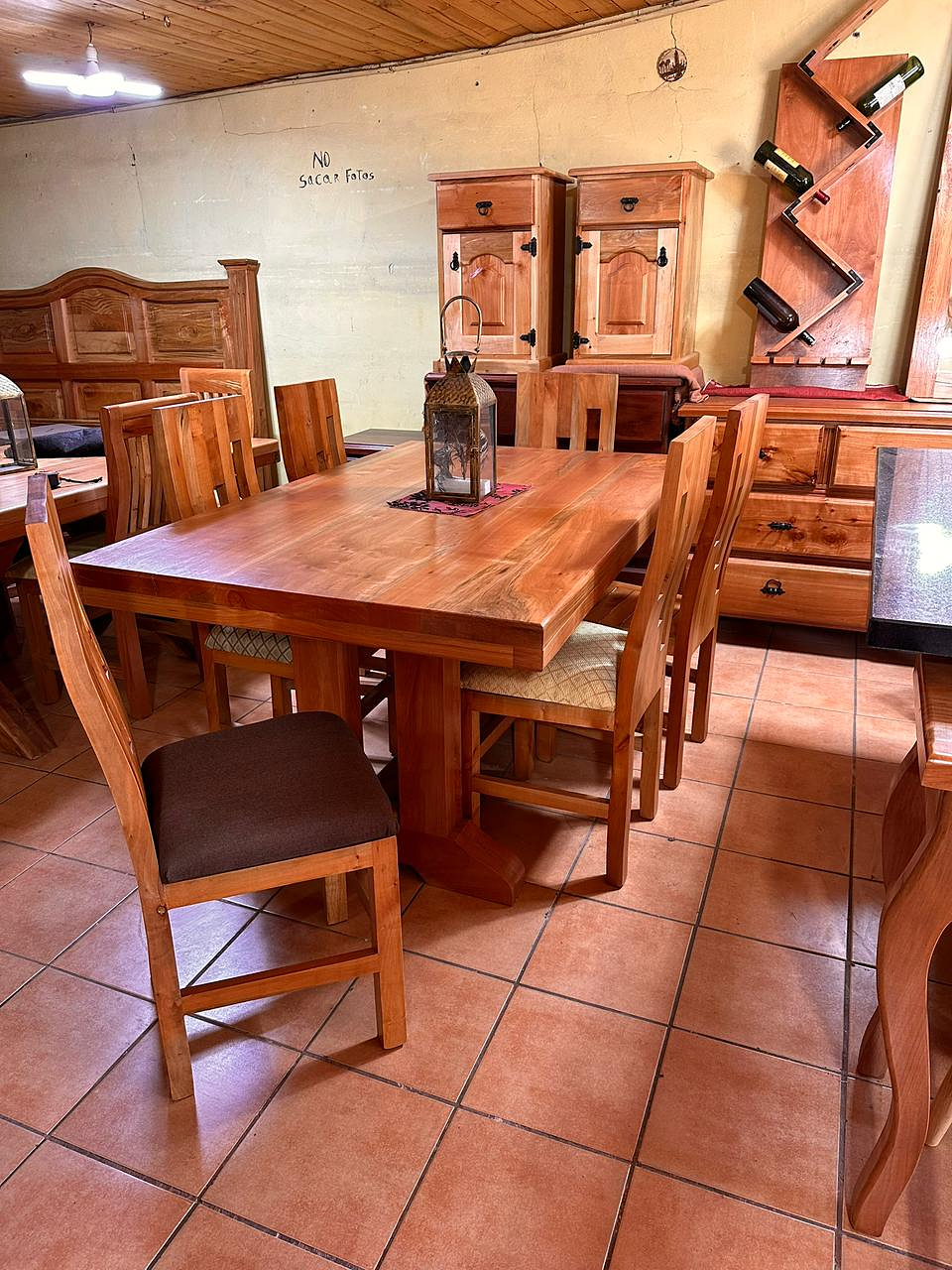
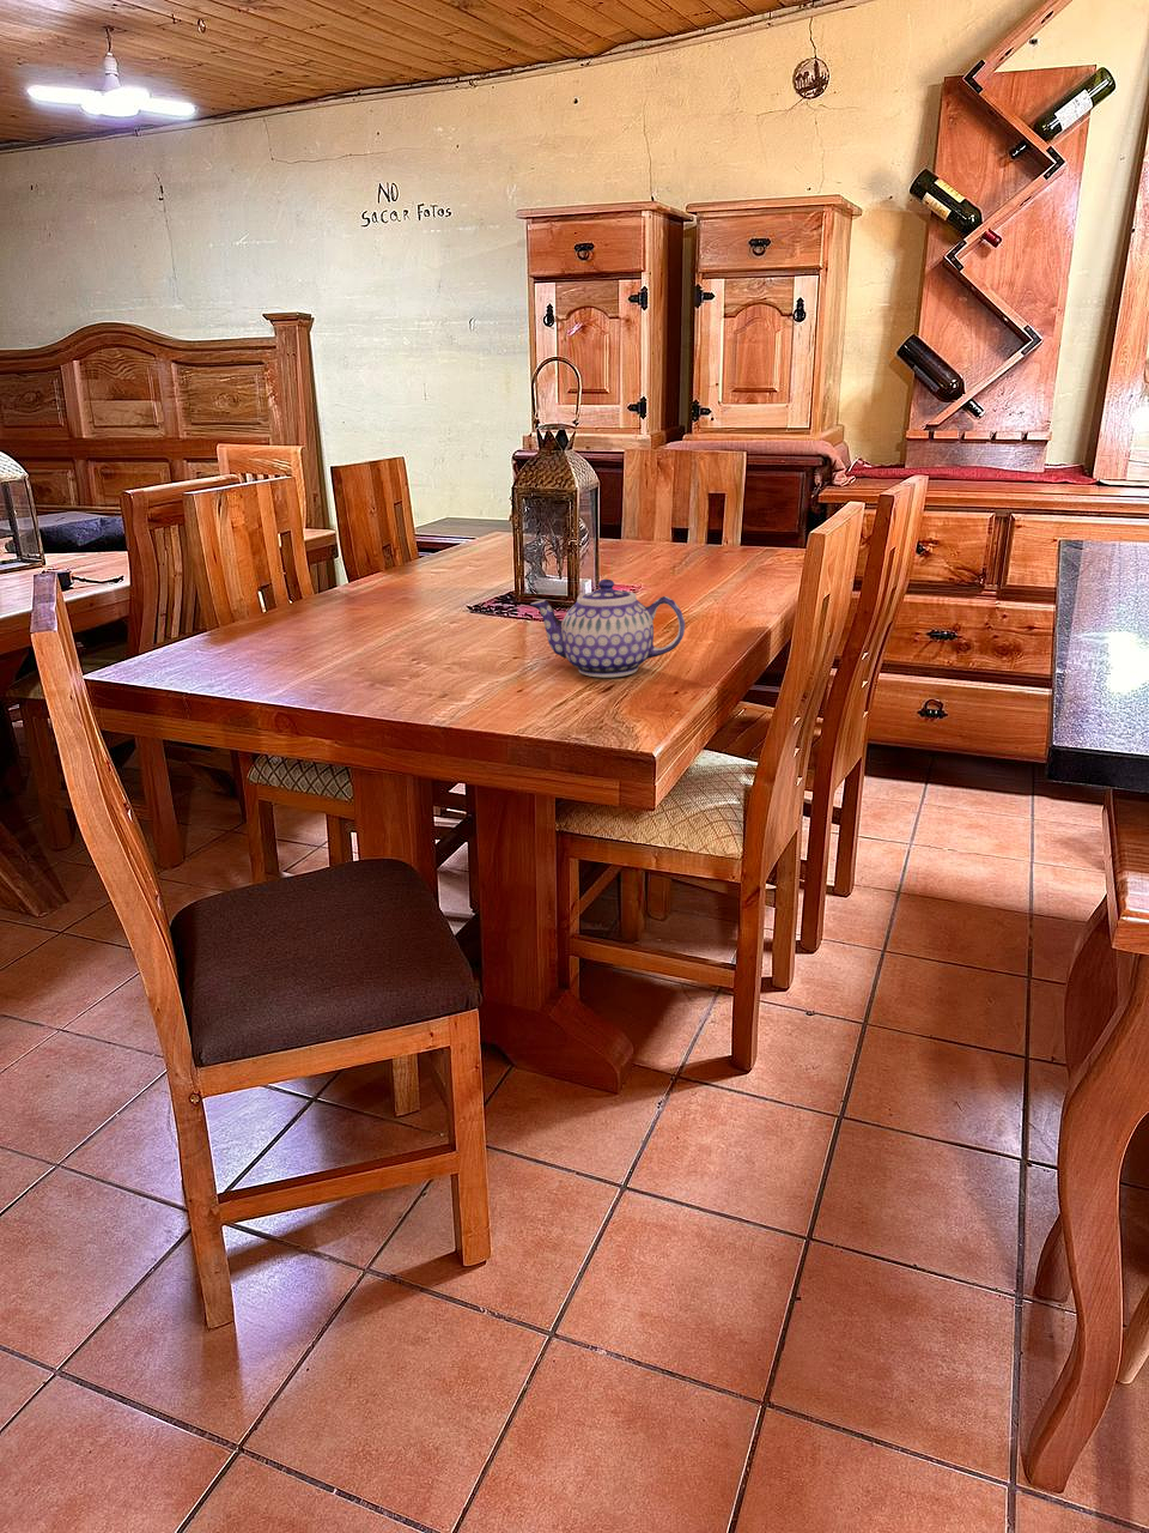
+ teapot [529,578,686,678]
